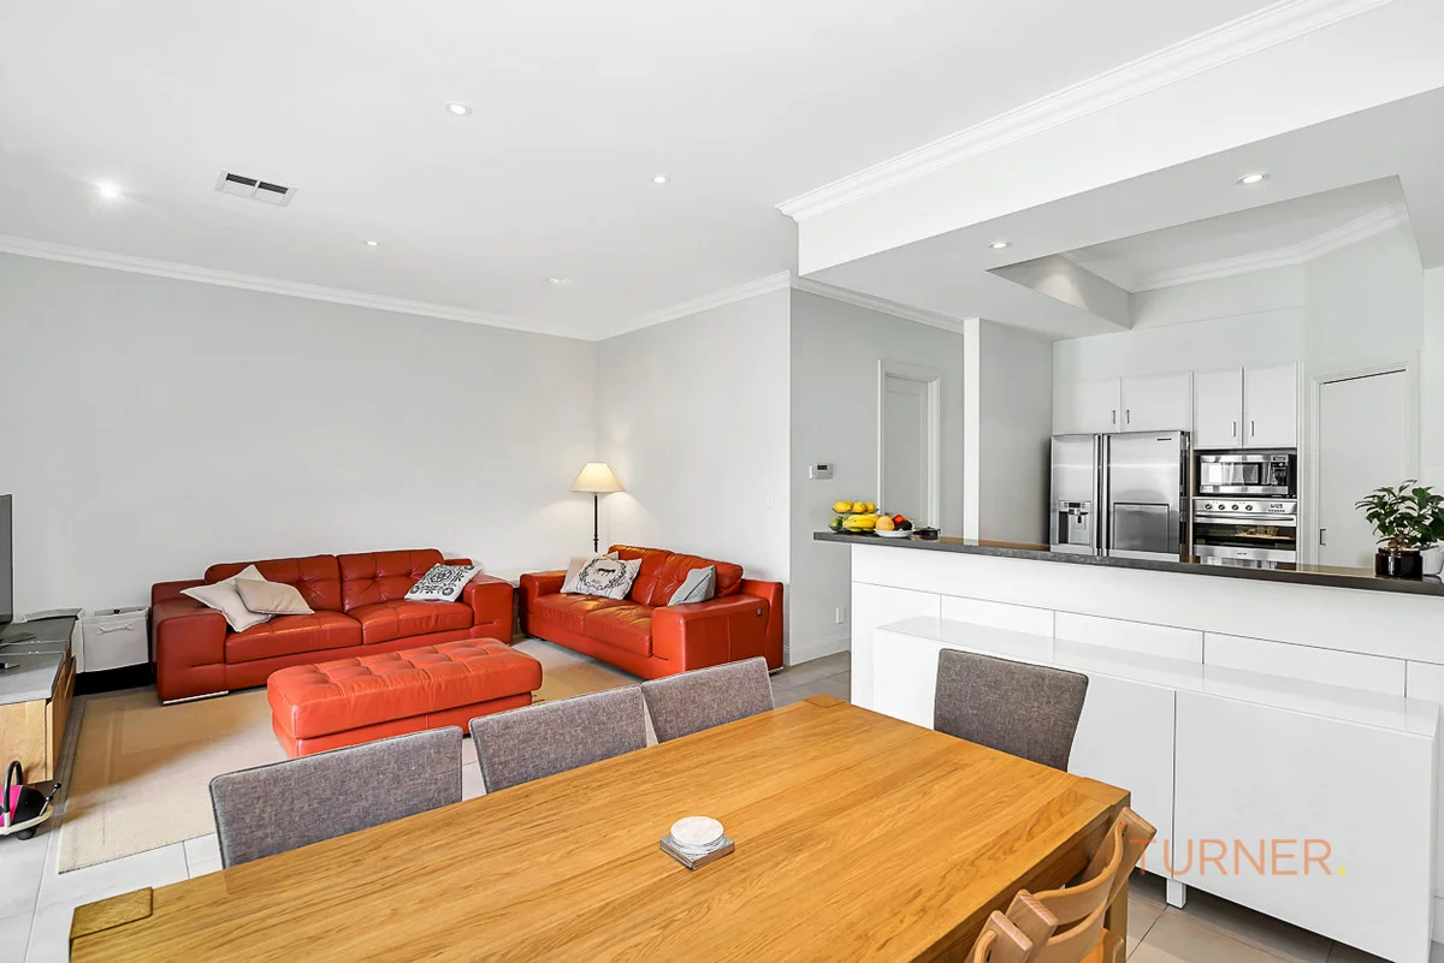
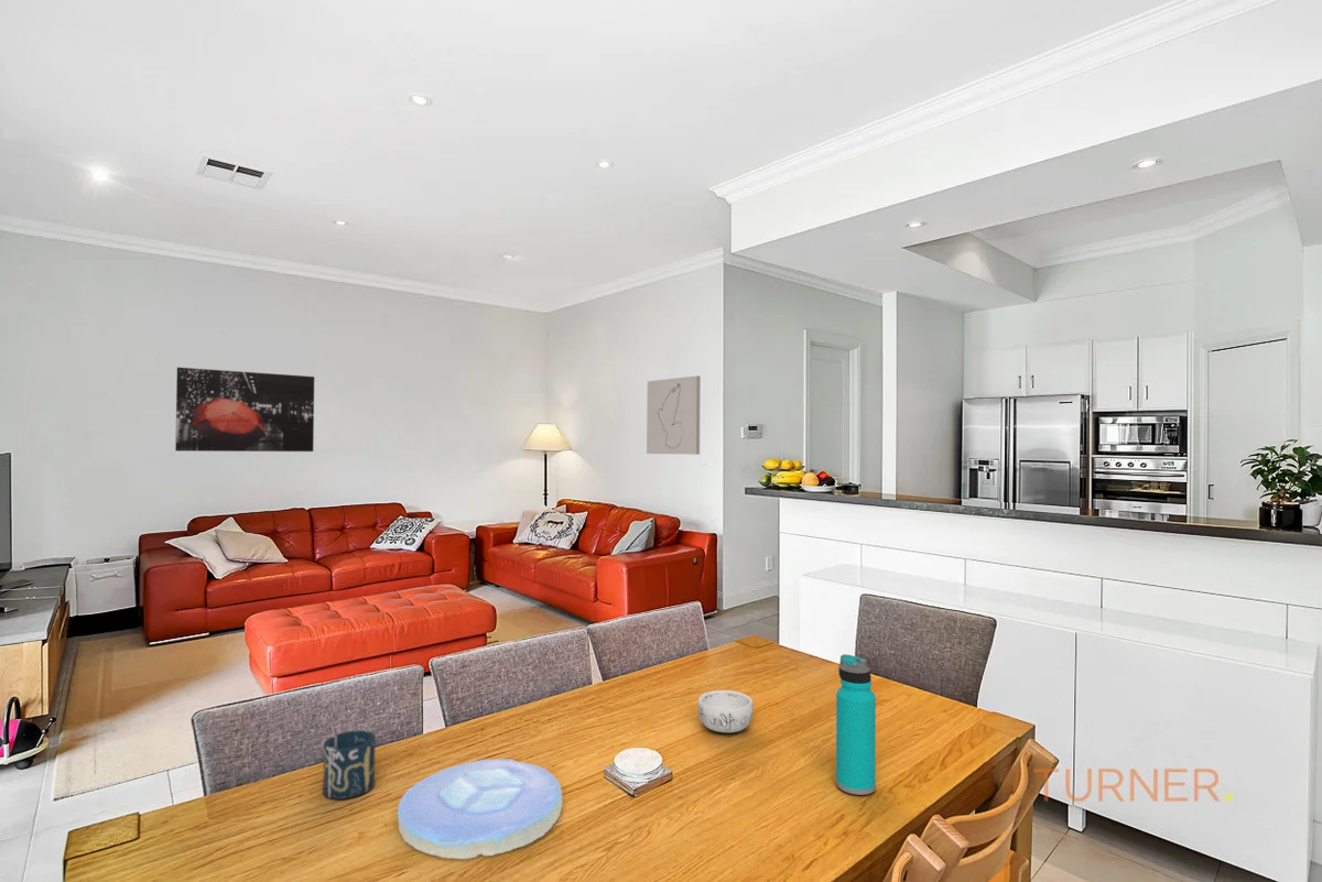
+ plate [397,758,564,860]
+ wall art [174,367,315,453]
+ wall art [646,374,702,456]
+ water bottle [835,653,877,796]
+ decorative bowl [696,689,755,733]
+ cup [322,729,377,801]
